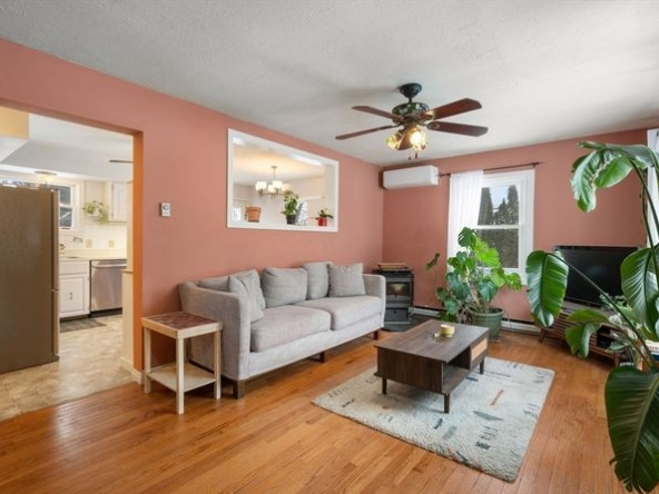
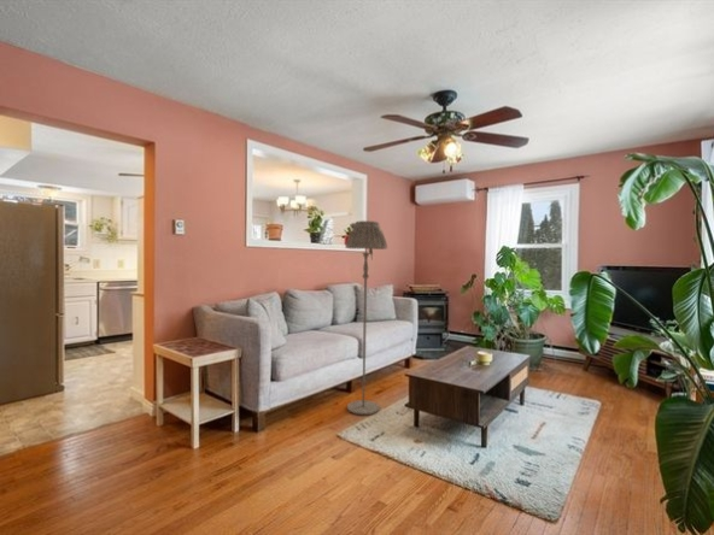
+ floor lamp [344,219,388,416]
